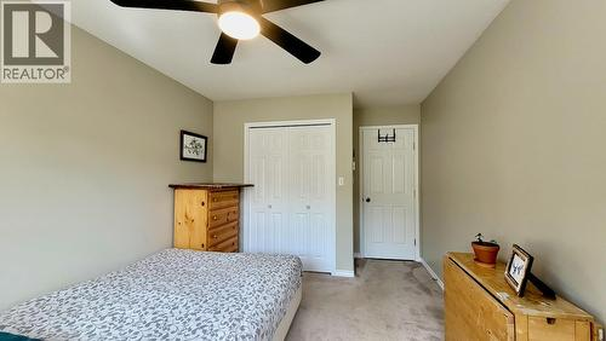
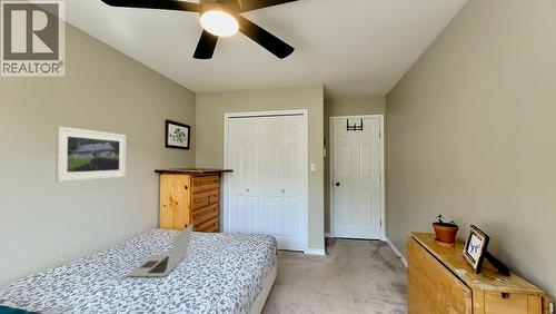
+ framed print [54,126,127,183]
+ laptop [126,223,195,278]
